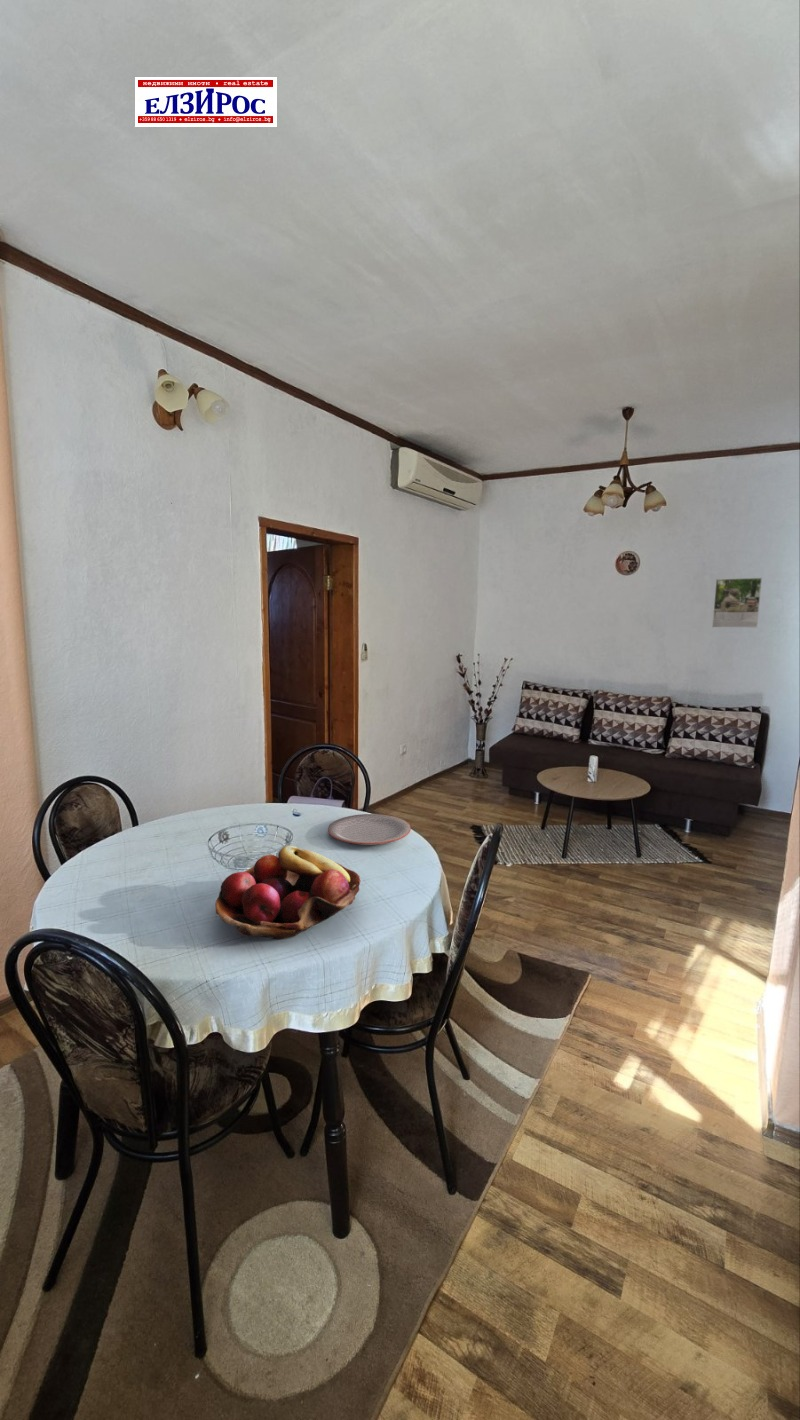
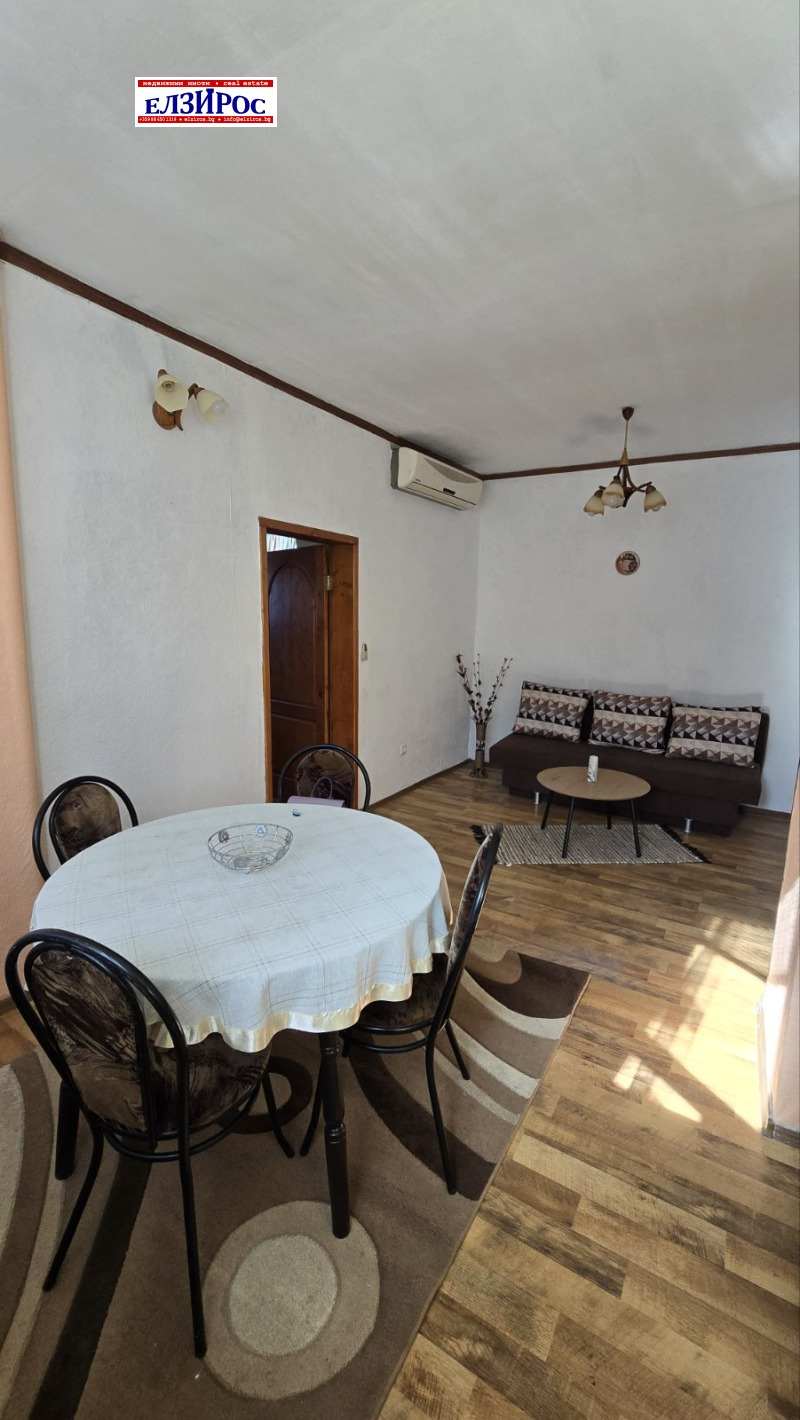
- fruit basket [214,845,362,940]
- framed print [711,577,763,629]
- plate [327,813,412,846]
